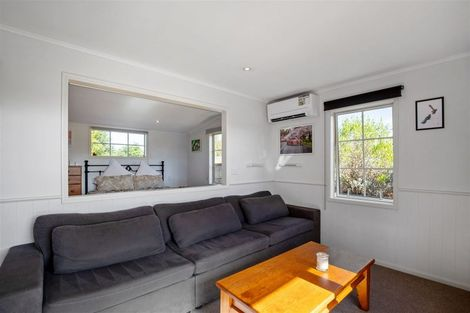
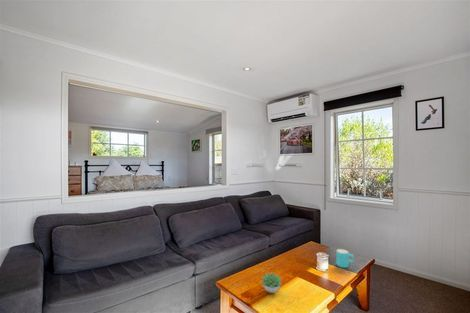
+ cup [336,248,355,269]
+ succulent plant [260,271,283,294]
